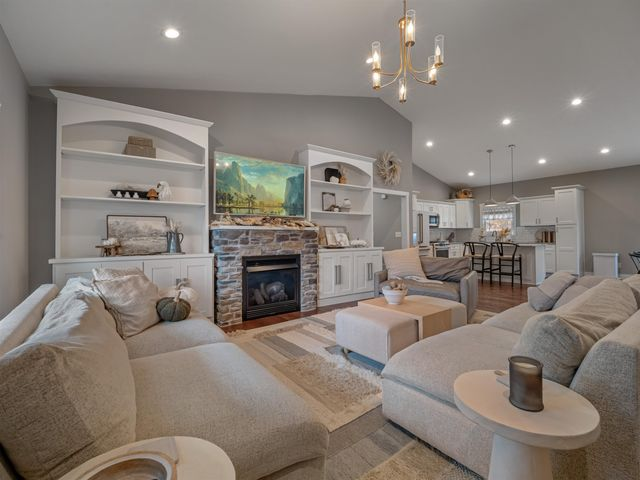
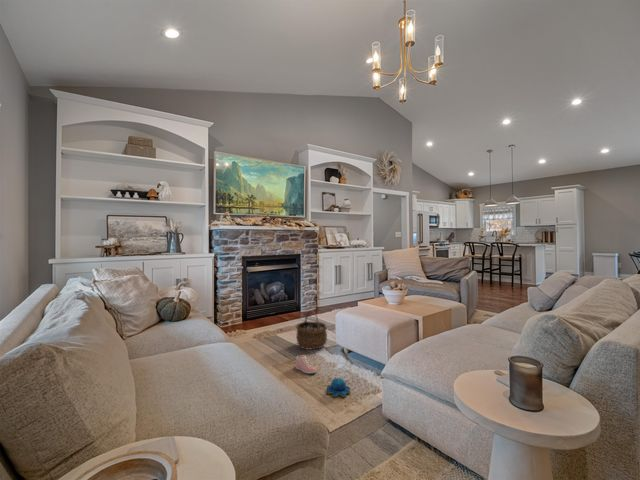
+ sneaker [295,354,318,374]
+ plush toy [326,377,351,398]
+ wicker basket [295,310,328,351]
